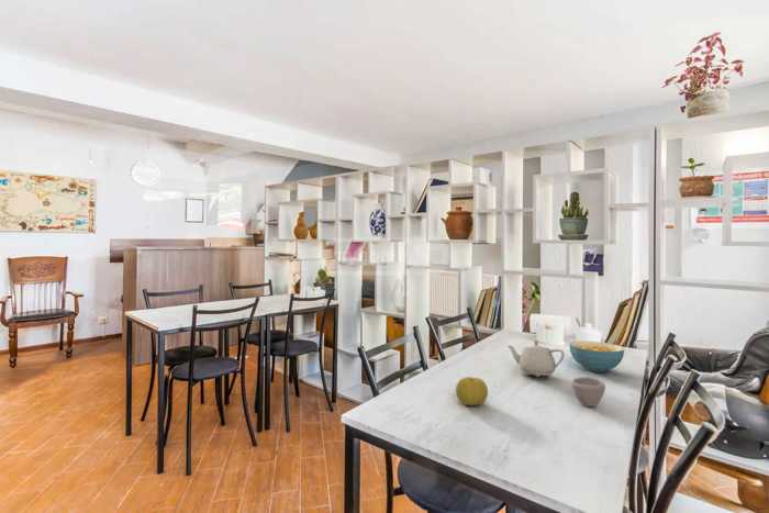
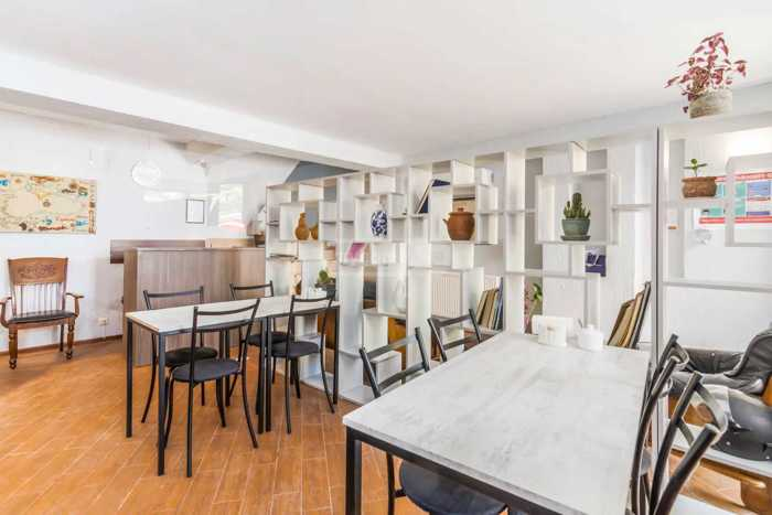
- cup [571,376,606,408]
- fruit [455,376,489,406]
- teapot [508,338,566,378]
- cereal bowl [568,341,625,373]
